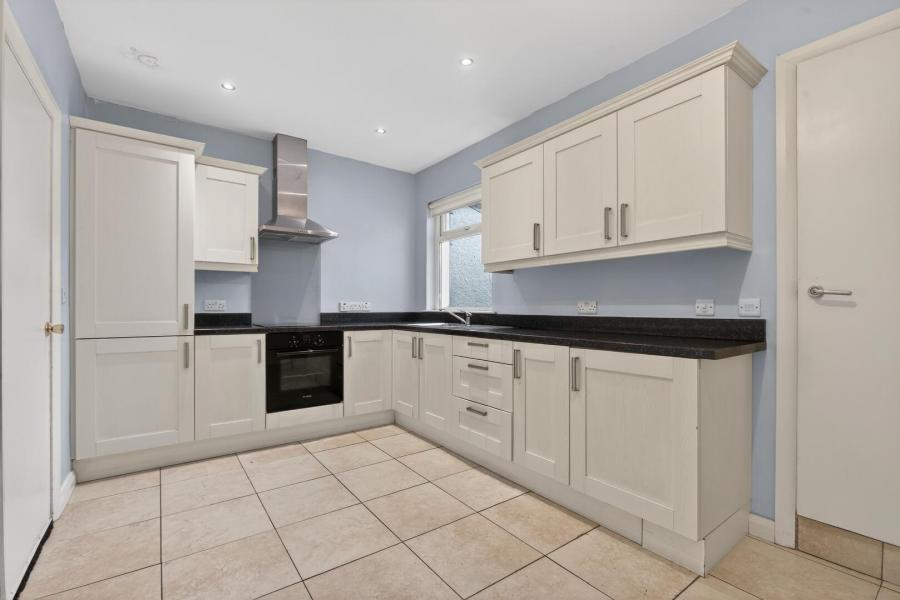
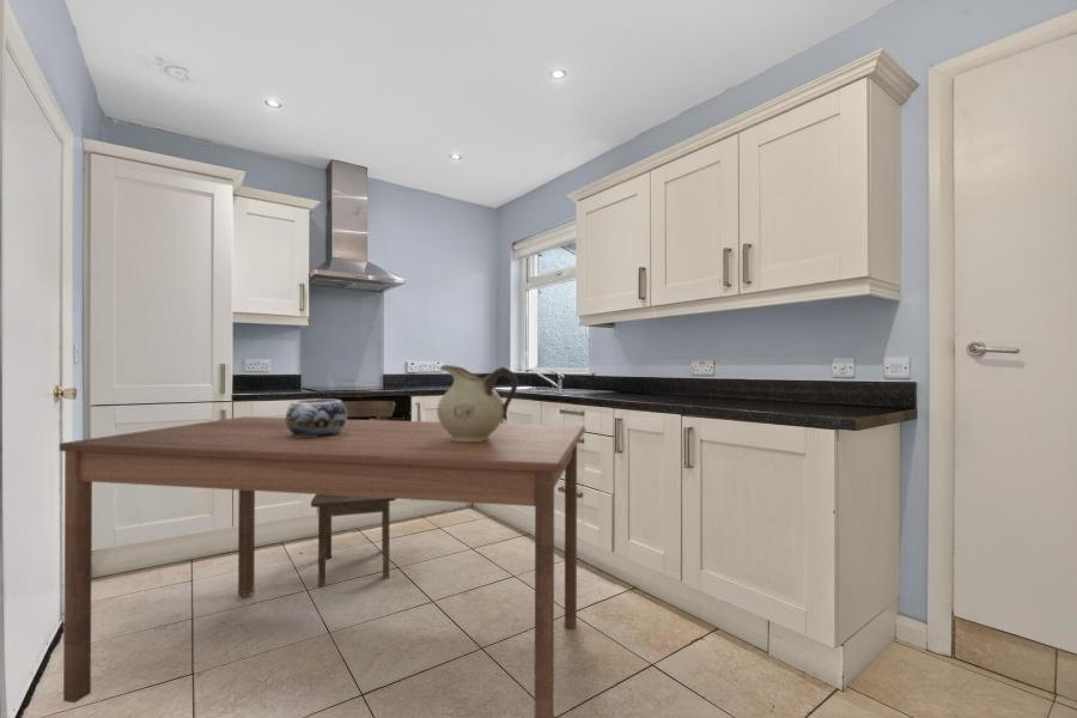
+ dining chair [310,400,397,588]
+ dining table [59,415,586,718]
+ decorative bowl [285,398,348,437]
+ pitcher [436,364,518,442]
